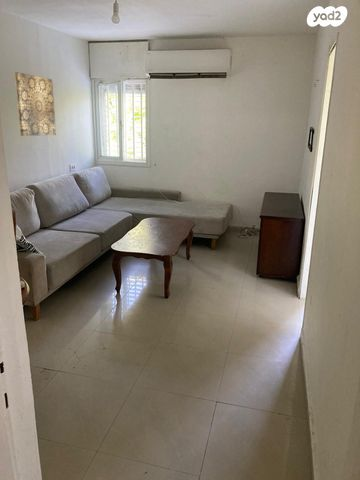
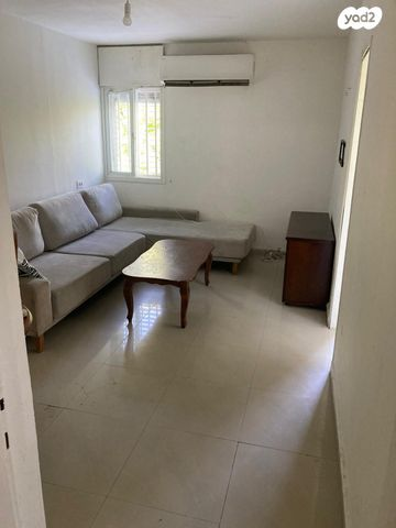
- wall art [13,71,57,137]
